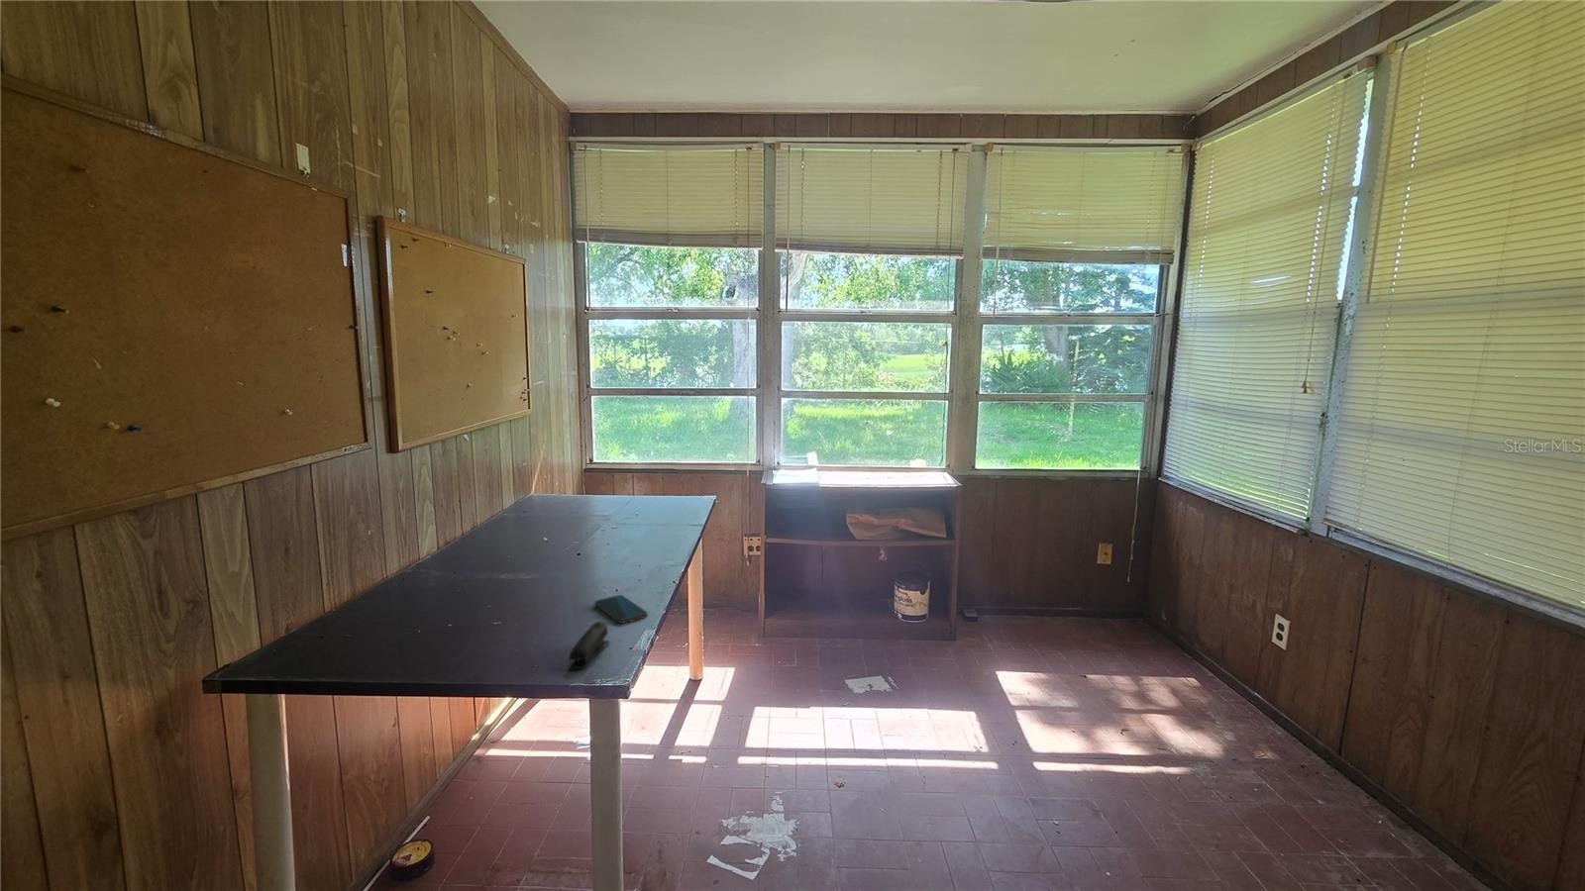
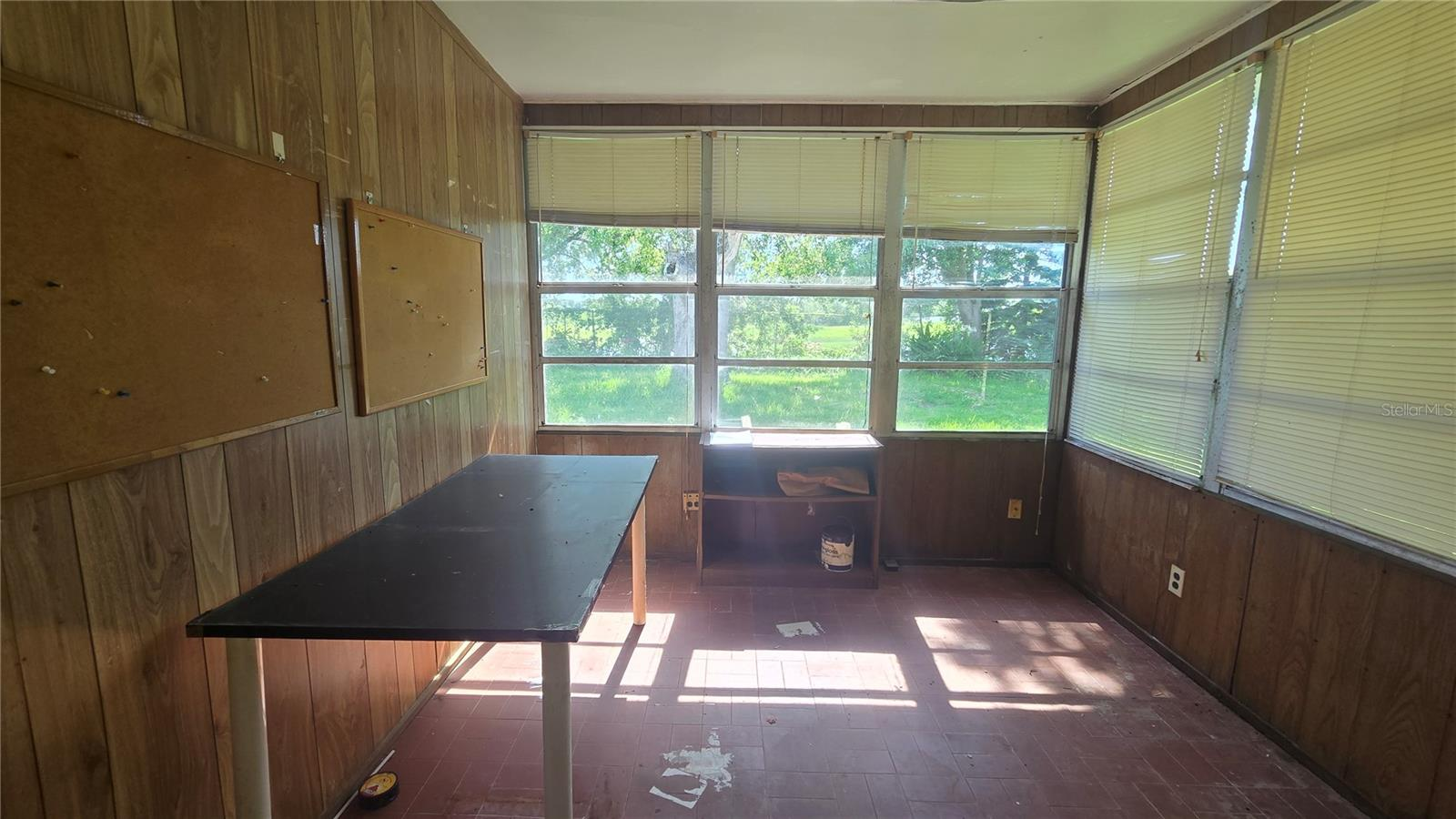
- stapler [567,621,611,670]
- smartphone [593,594,649,624]
